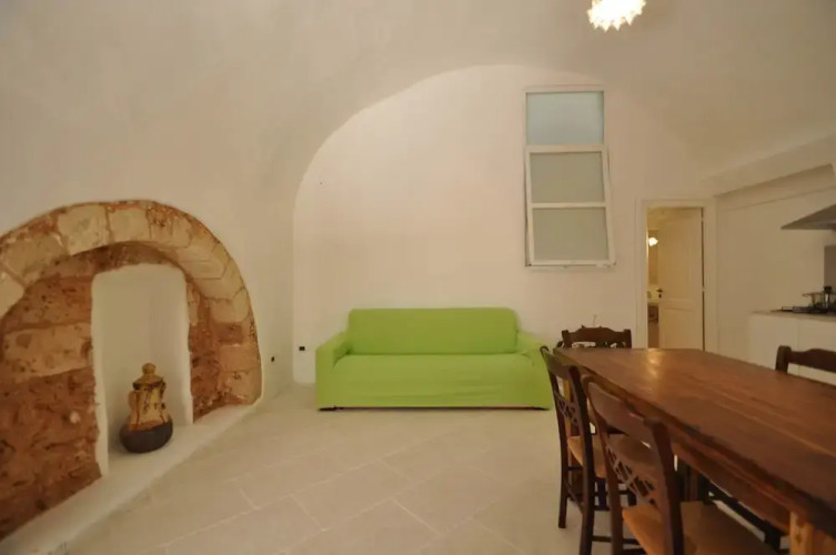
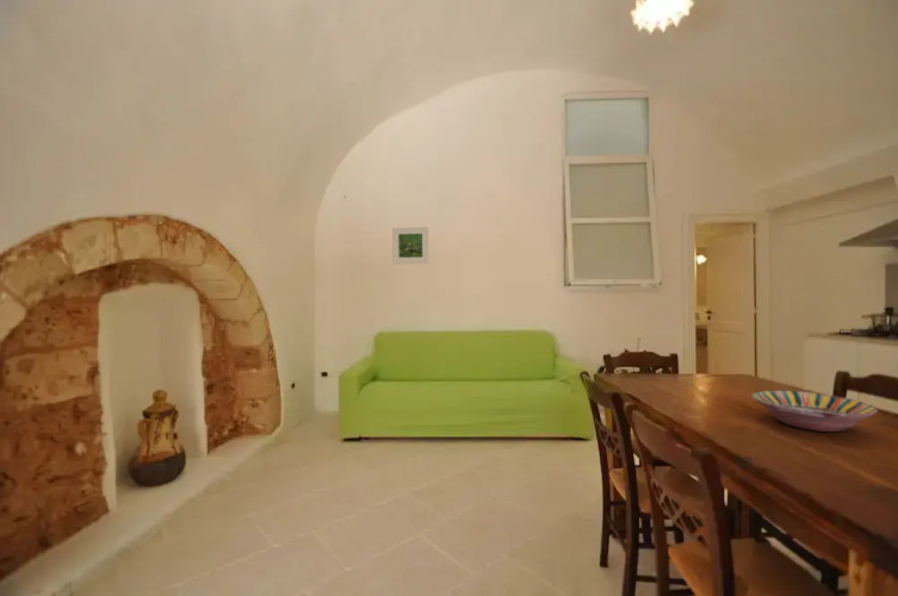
+ serving bowl [751,390,879,433]
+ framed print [391,226,431,265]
